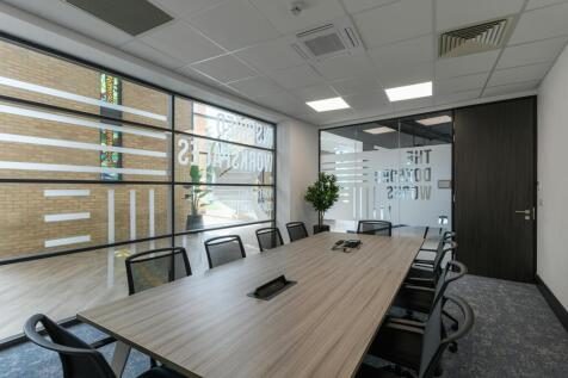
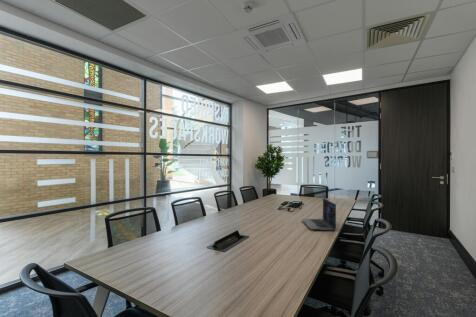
+ laptop [301,197,337,231]
